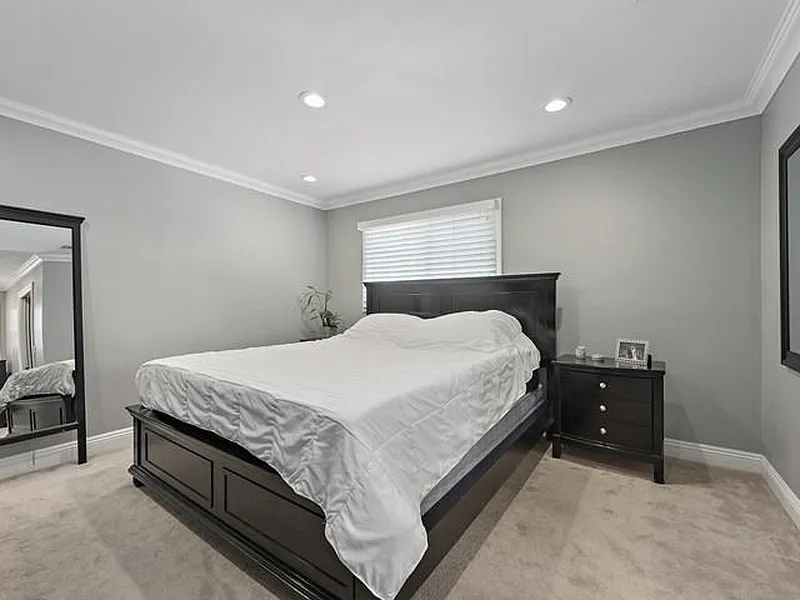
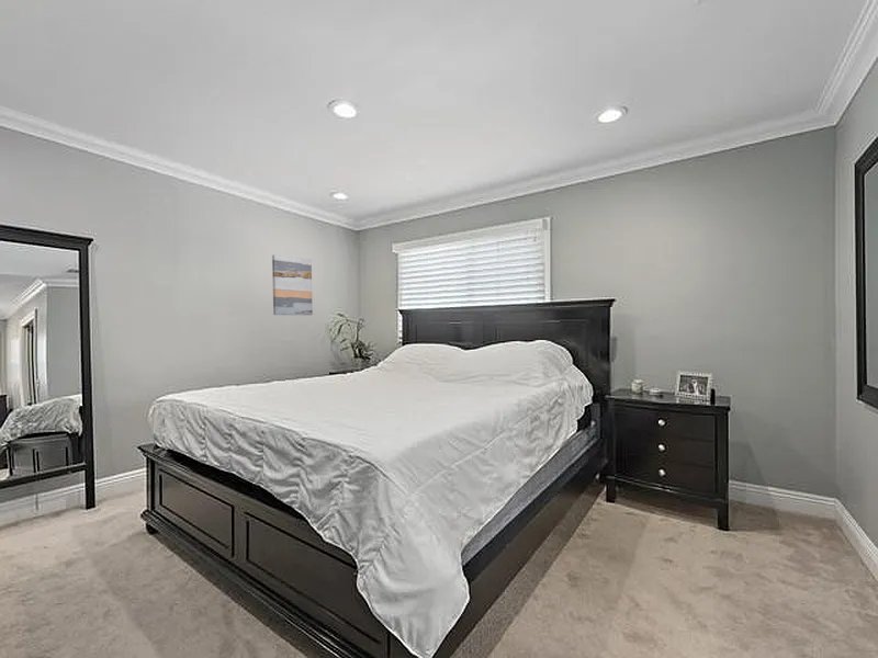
+ wall art [271,254,314,316]
